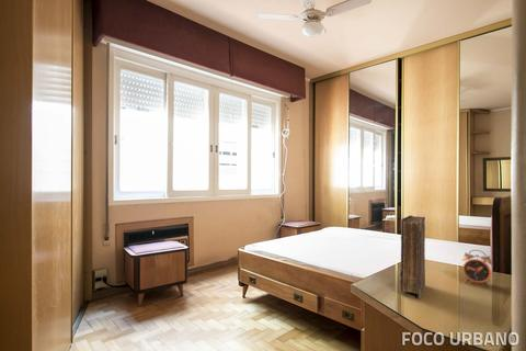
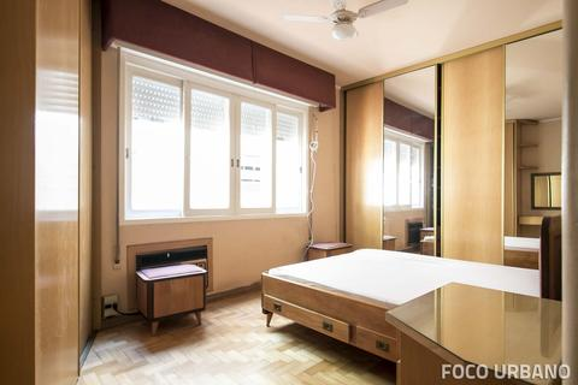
- book [399,214,426,299]
- alarm clock [461,249,493,288]
